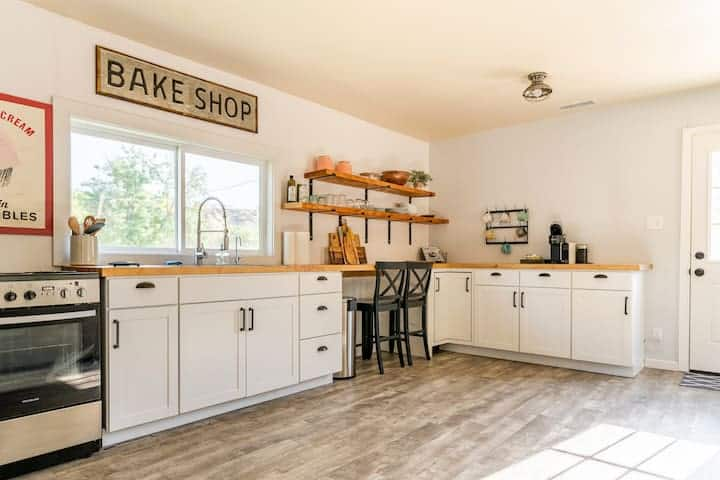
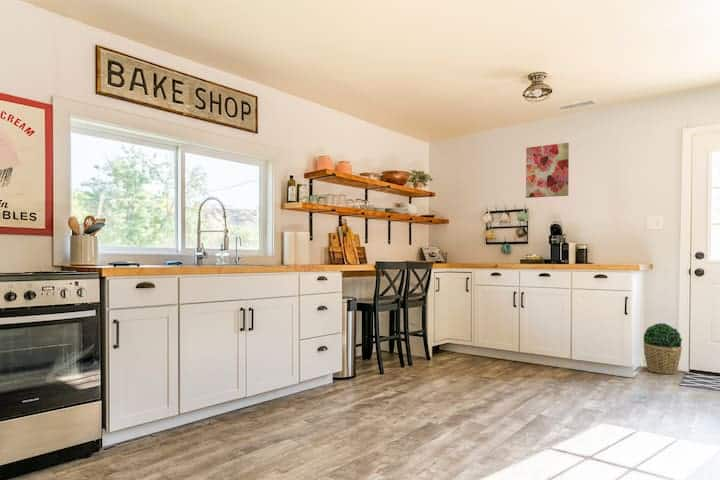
+ potted plant [642,322,683,375]
+ wall art [525,142,570,199]
